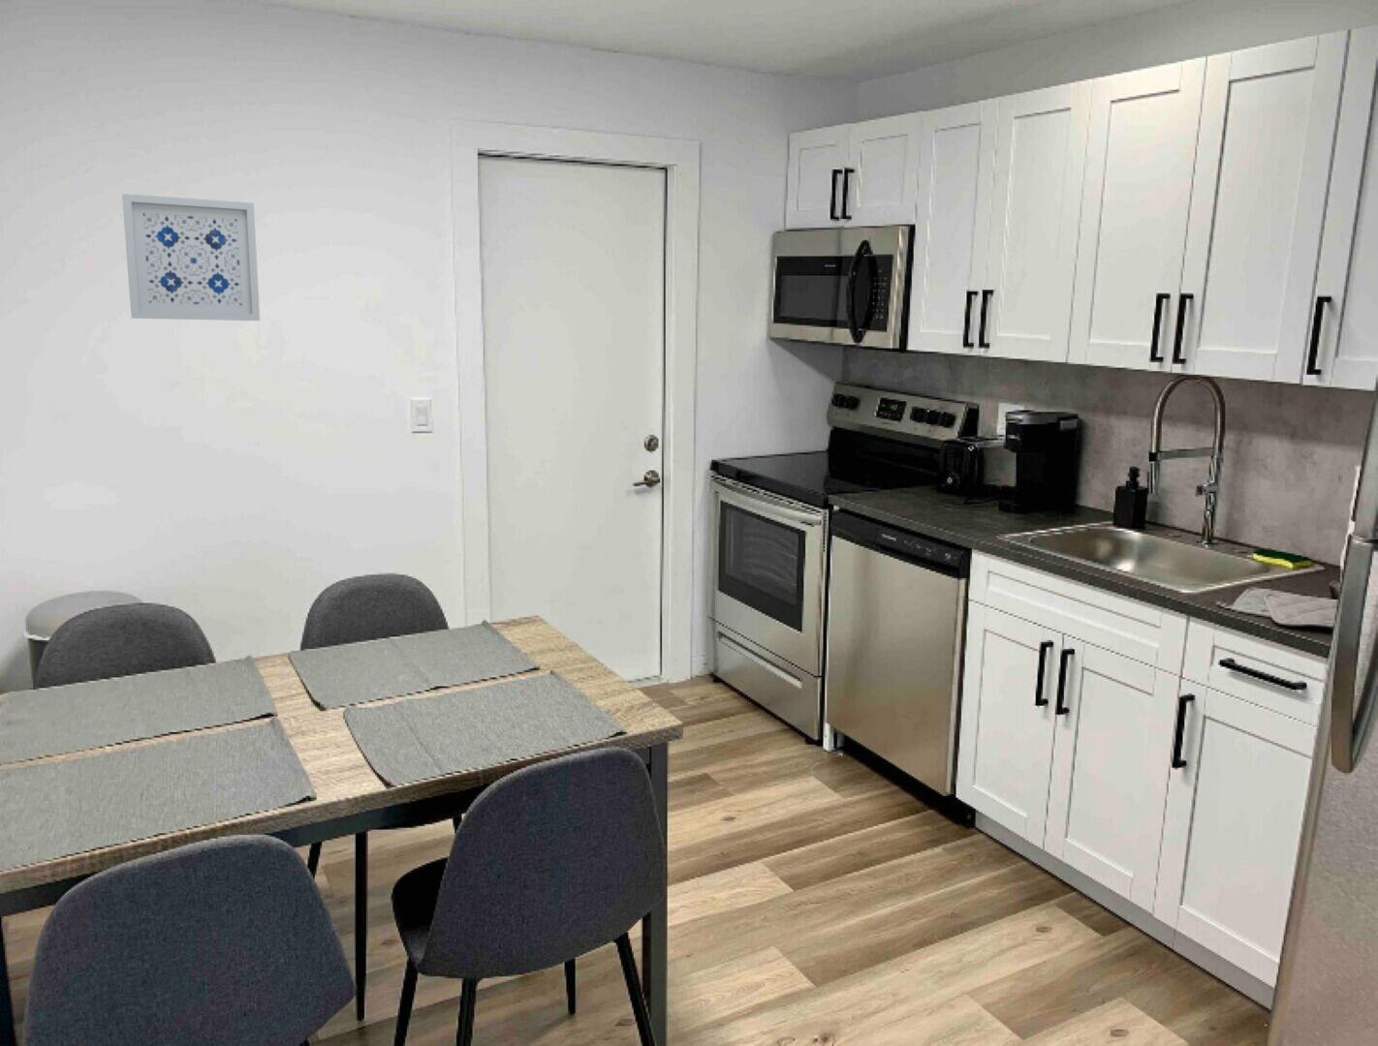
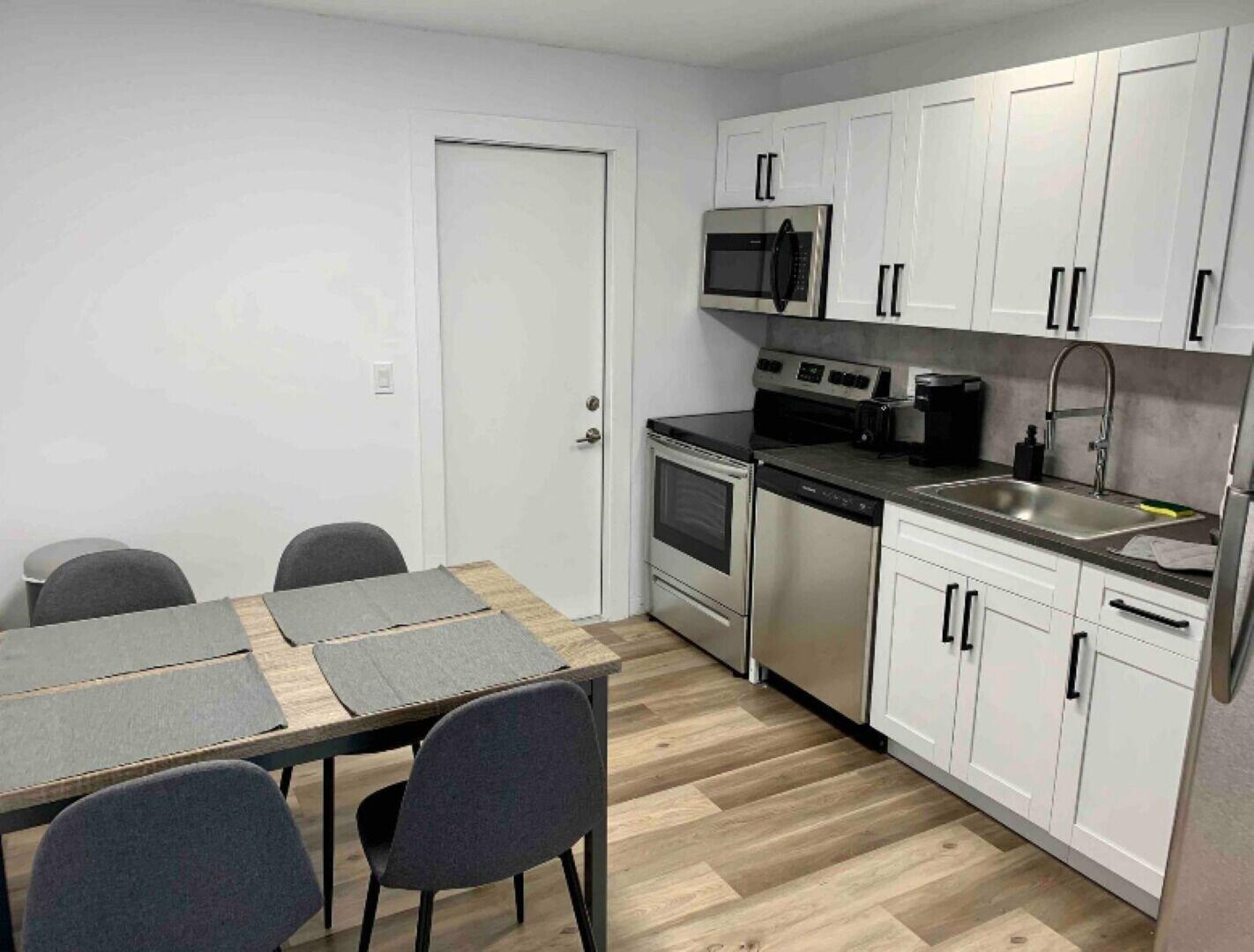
- wall art [121,192,260,322]
